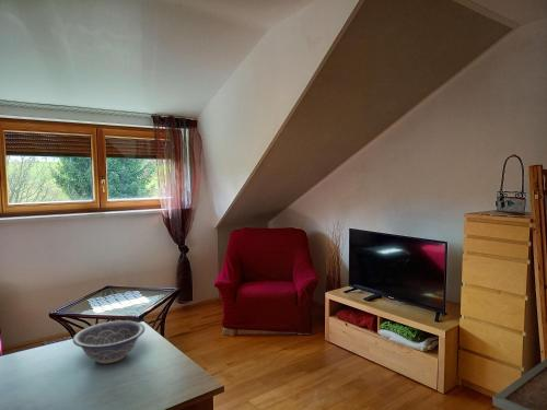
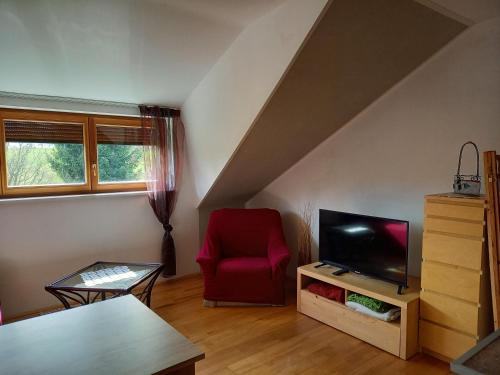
- decorative bowl [72,319,146,364]
